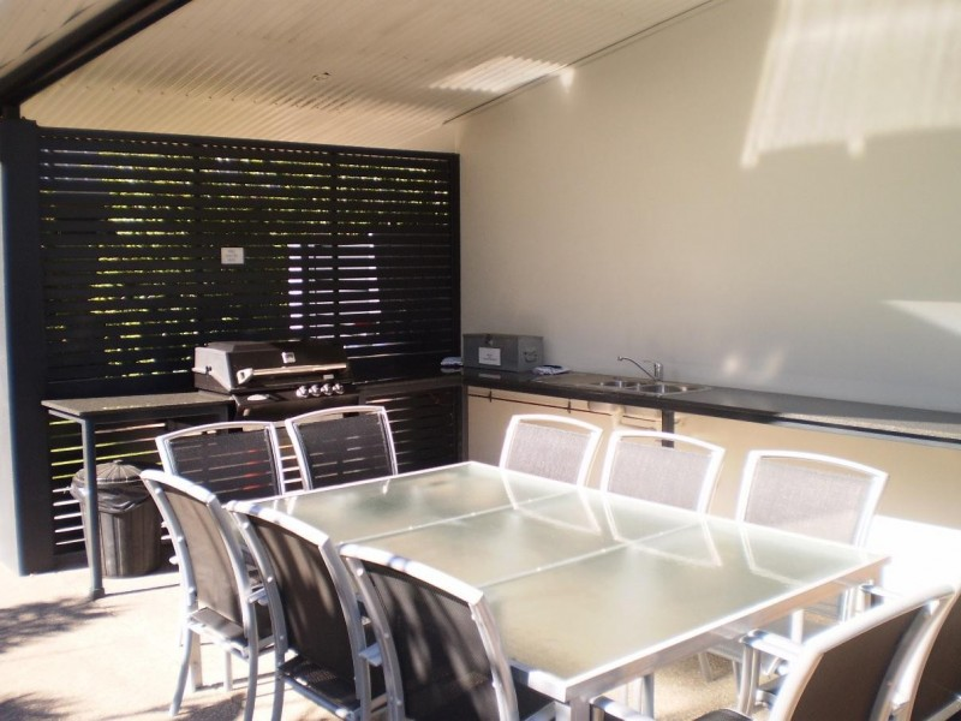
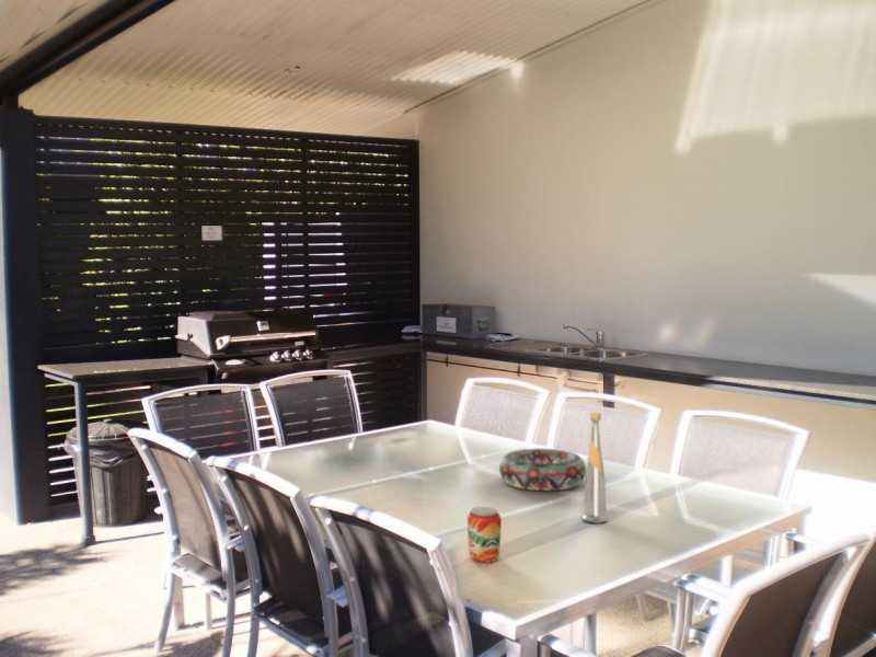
+ decorative bowl [498,448,587,492]
+ beverage can [466,506,503,564]
+ bottle [581,412,609,525]
